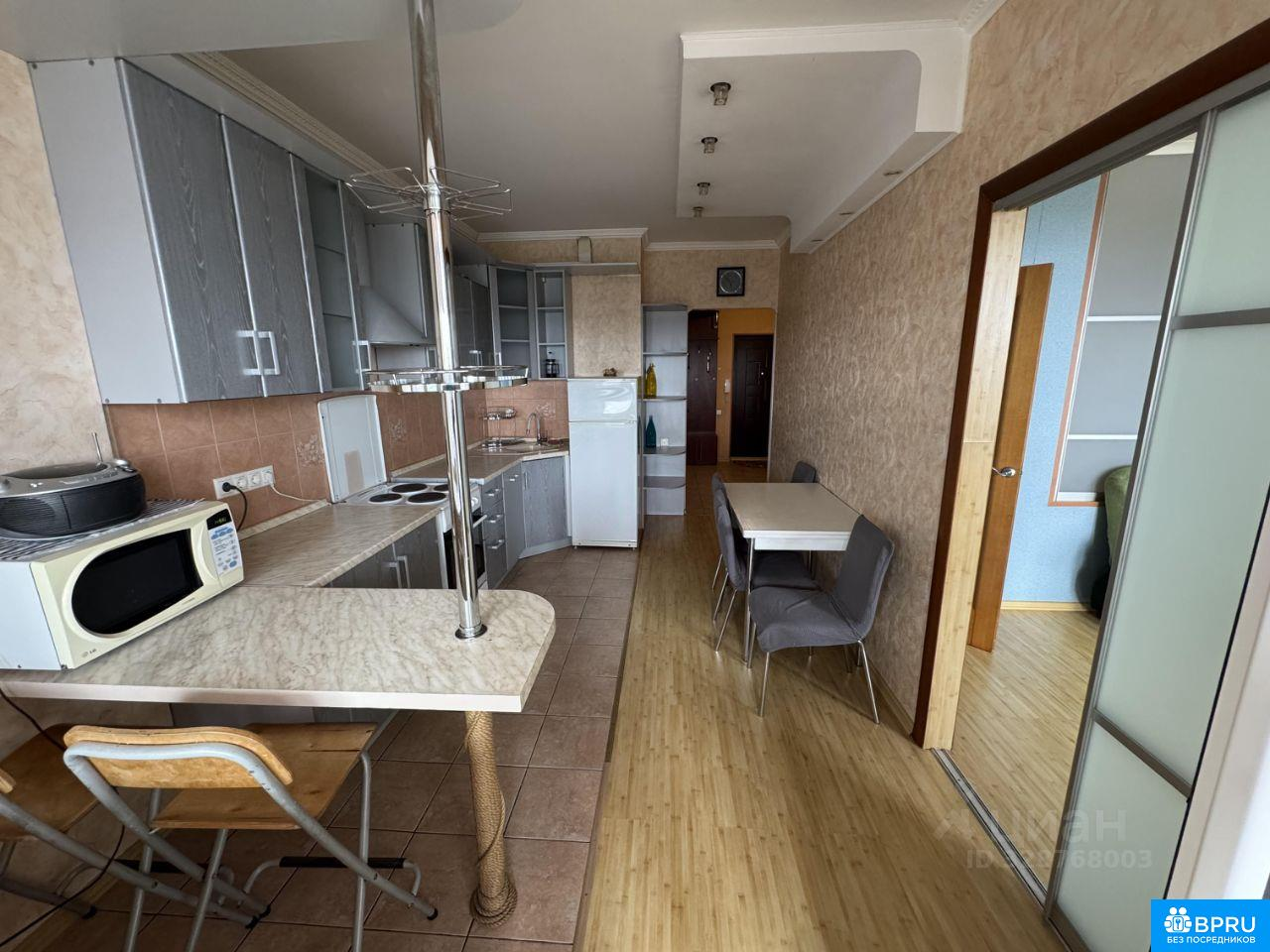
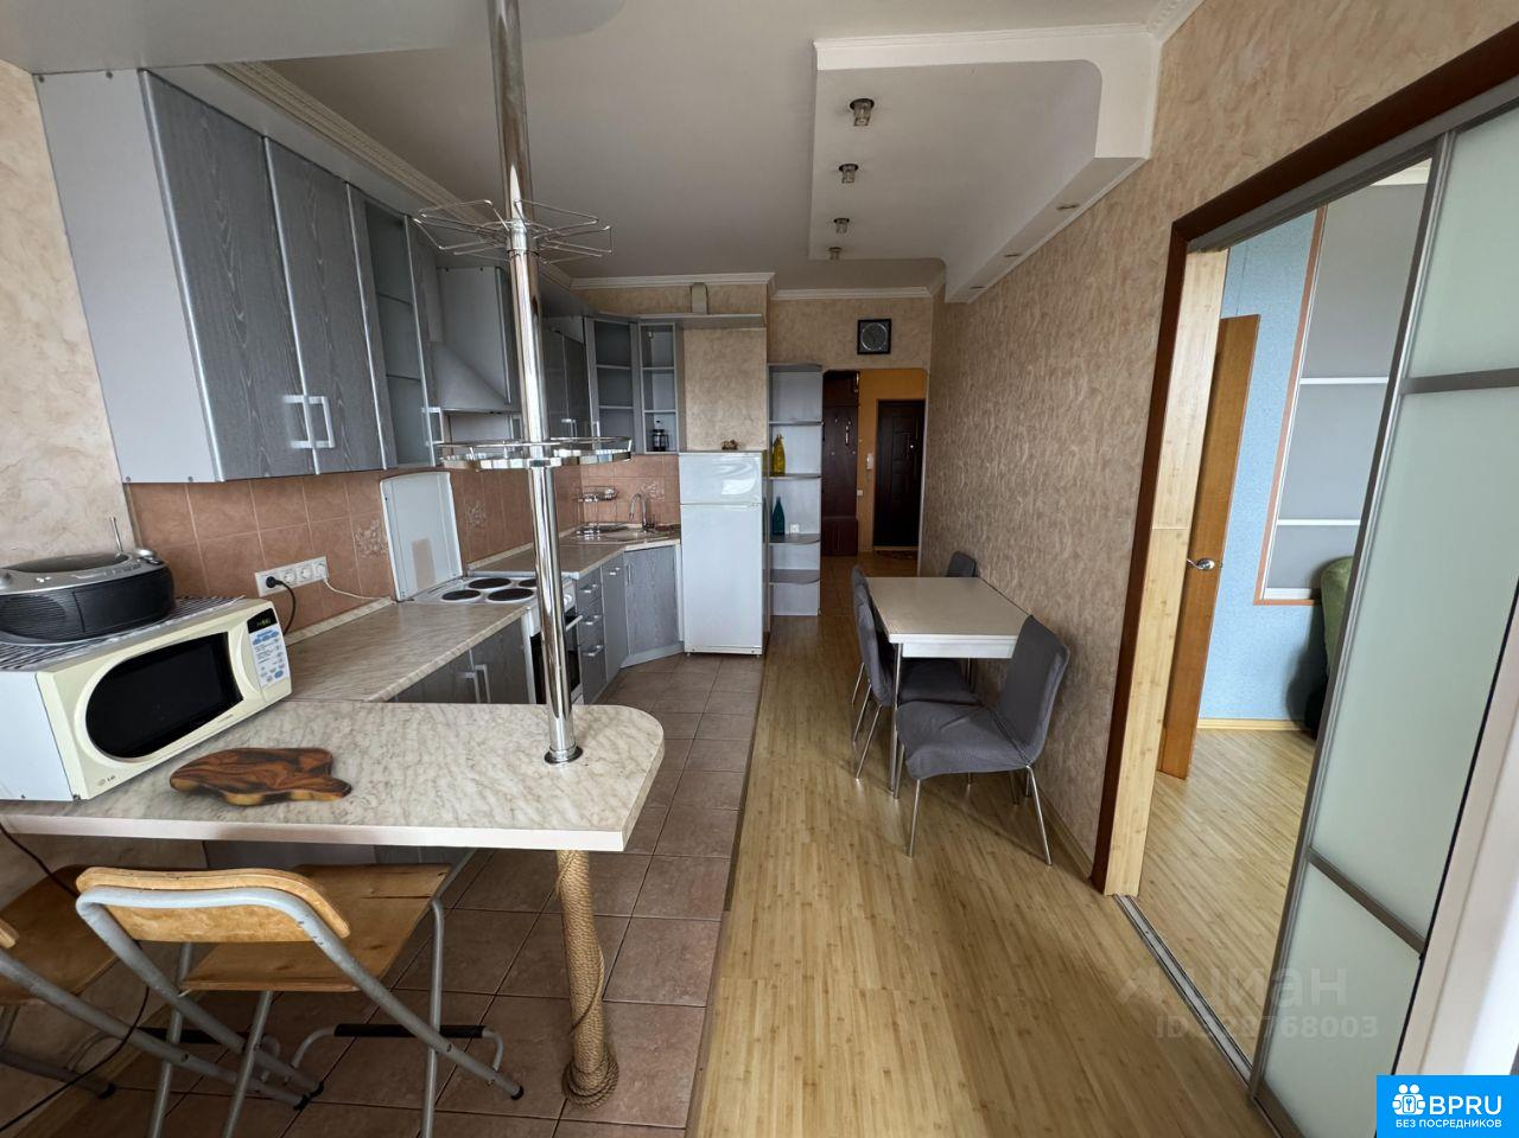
+ cutting board [169,746,354,806]
